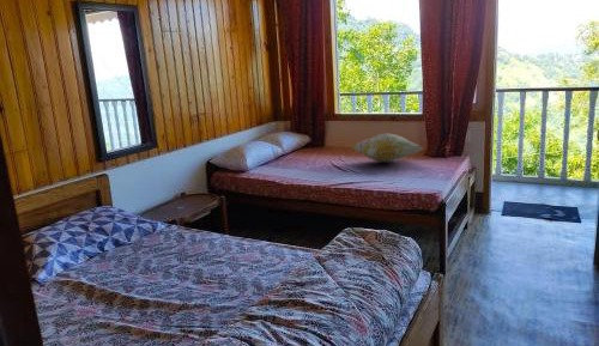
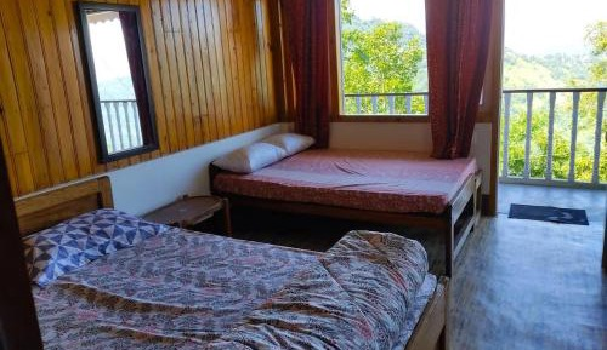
- decorative pillow [350,132,425,163]
